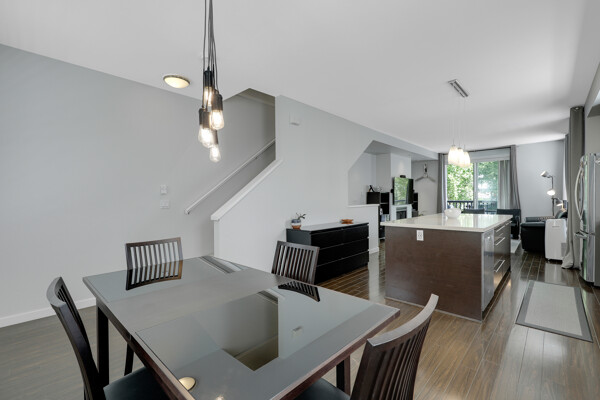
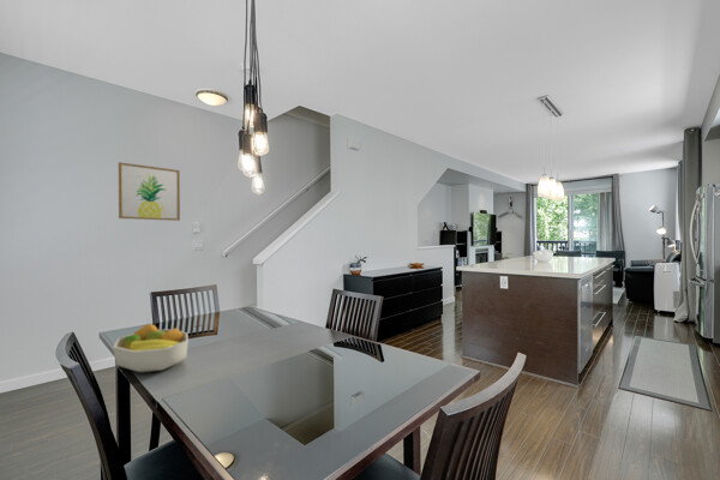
+ wall art [118,161,181,222]
+ fruit bowl [113,323,190,373]
